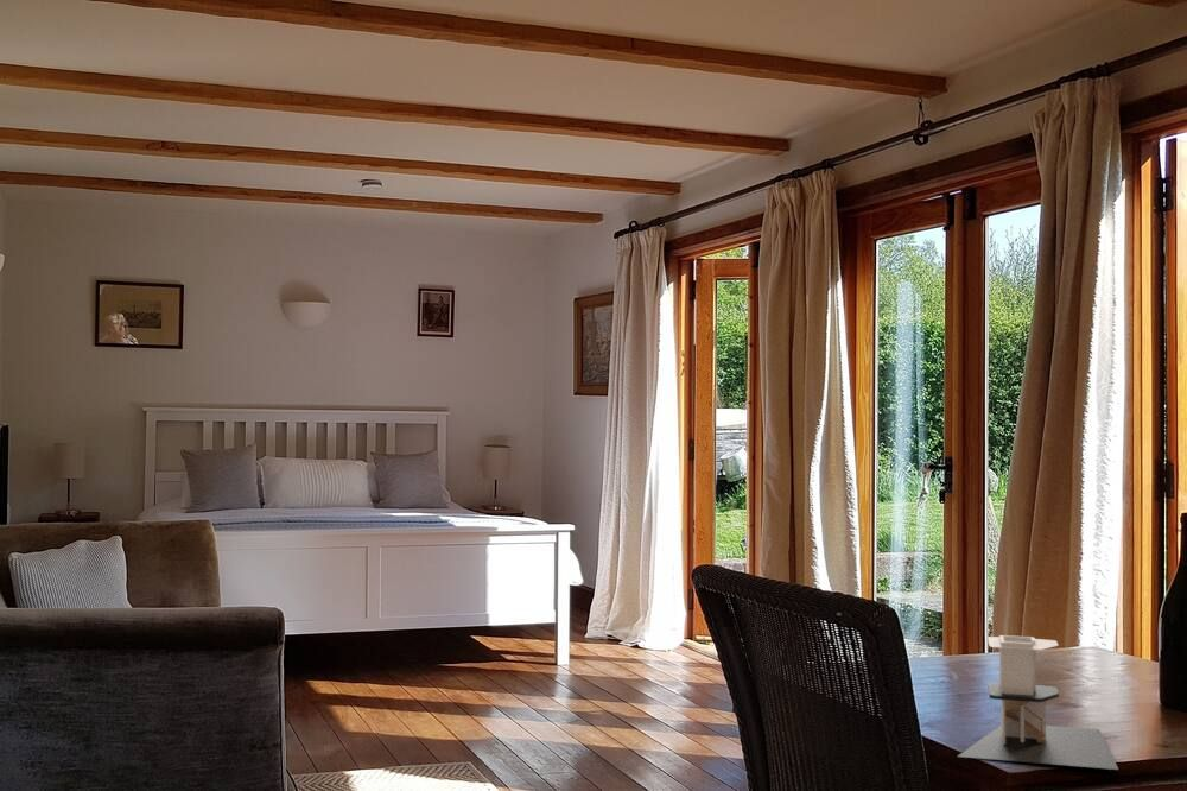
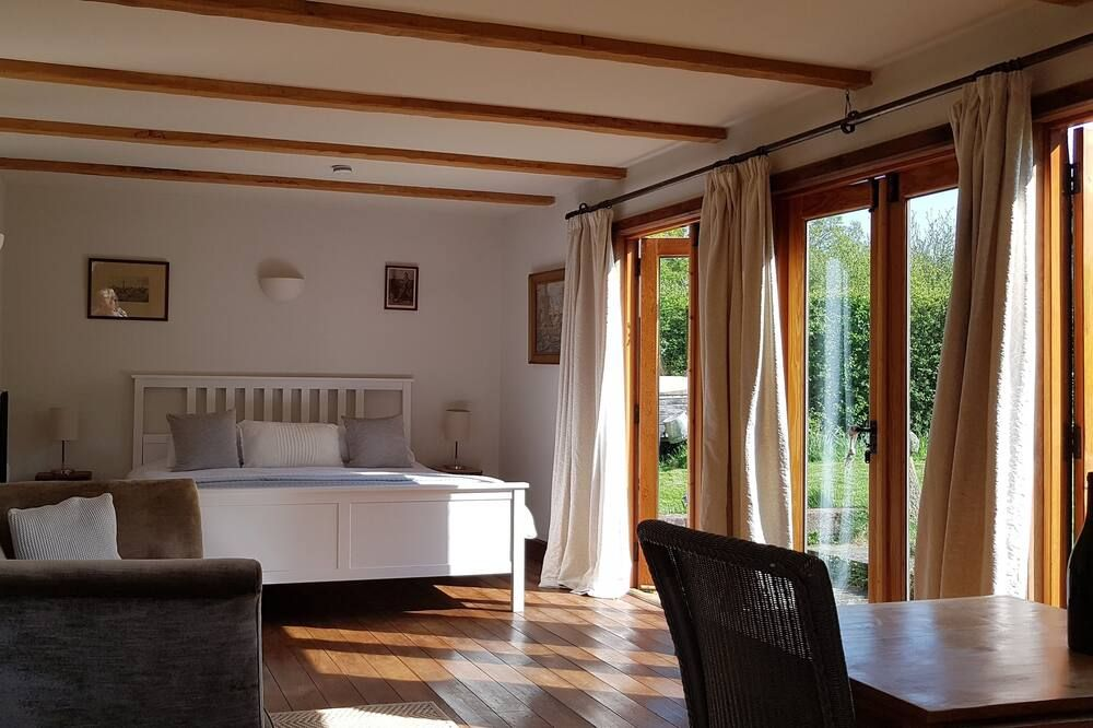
- architectural model [957,634,1119,771]
